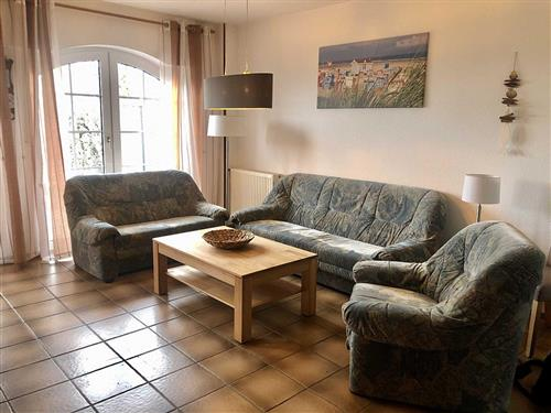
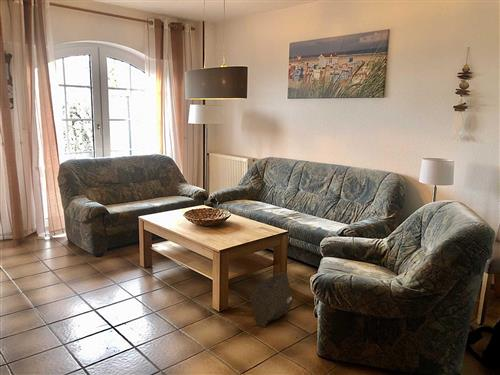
+ rock [249,271,294,328]
